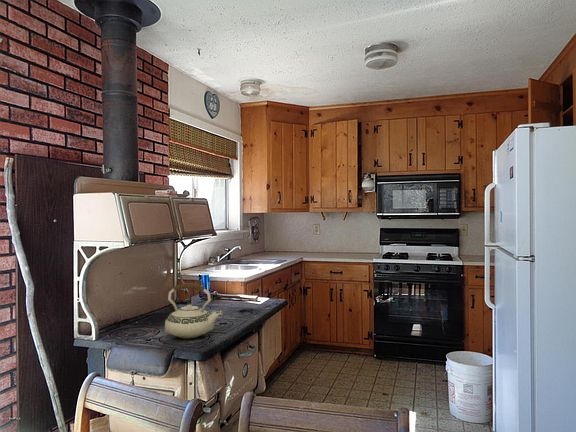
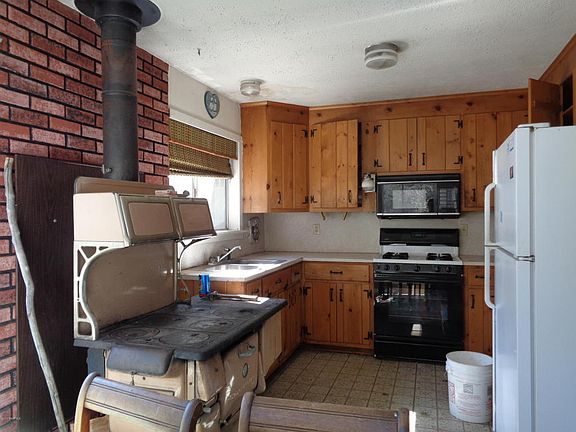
- teakettle [164,282,224,340]
